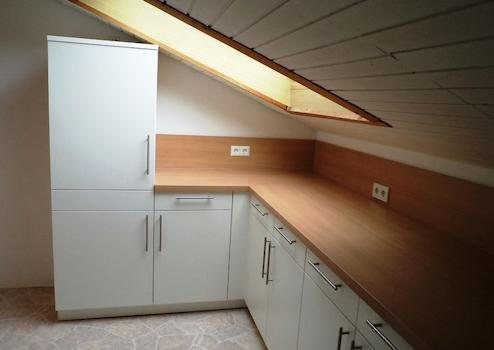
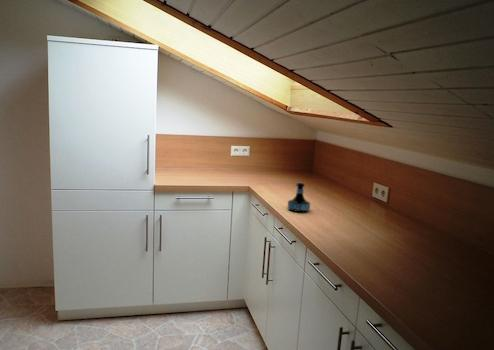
+ tequila bottle [287,181,311,213]
